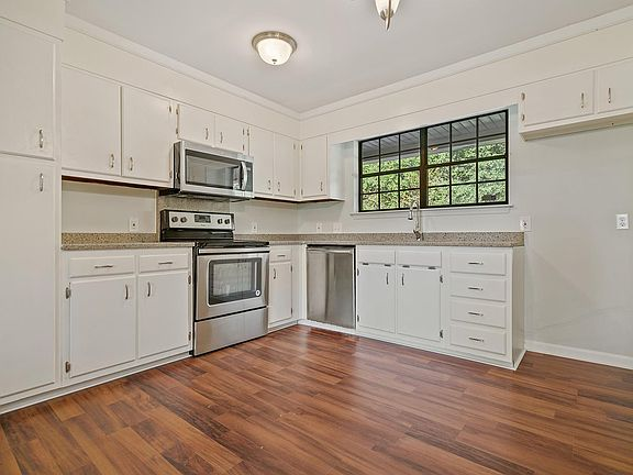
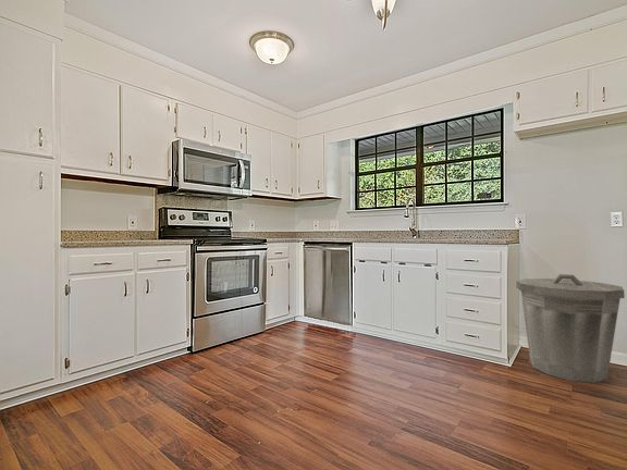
+ trash can [515,273,626,384]
